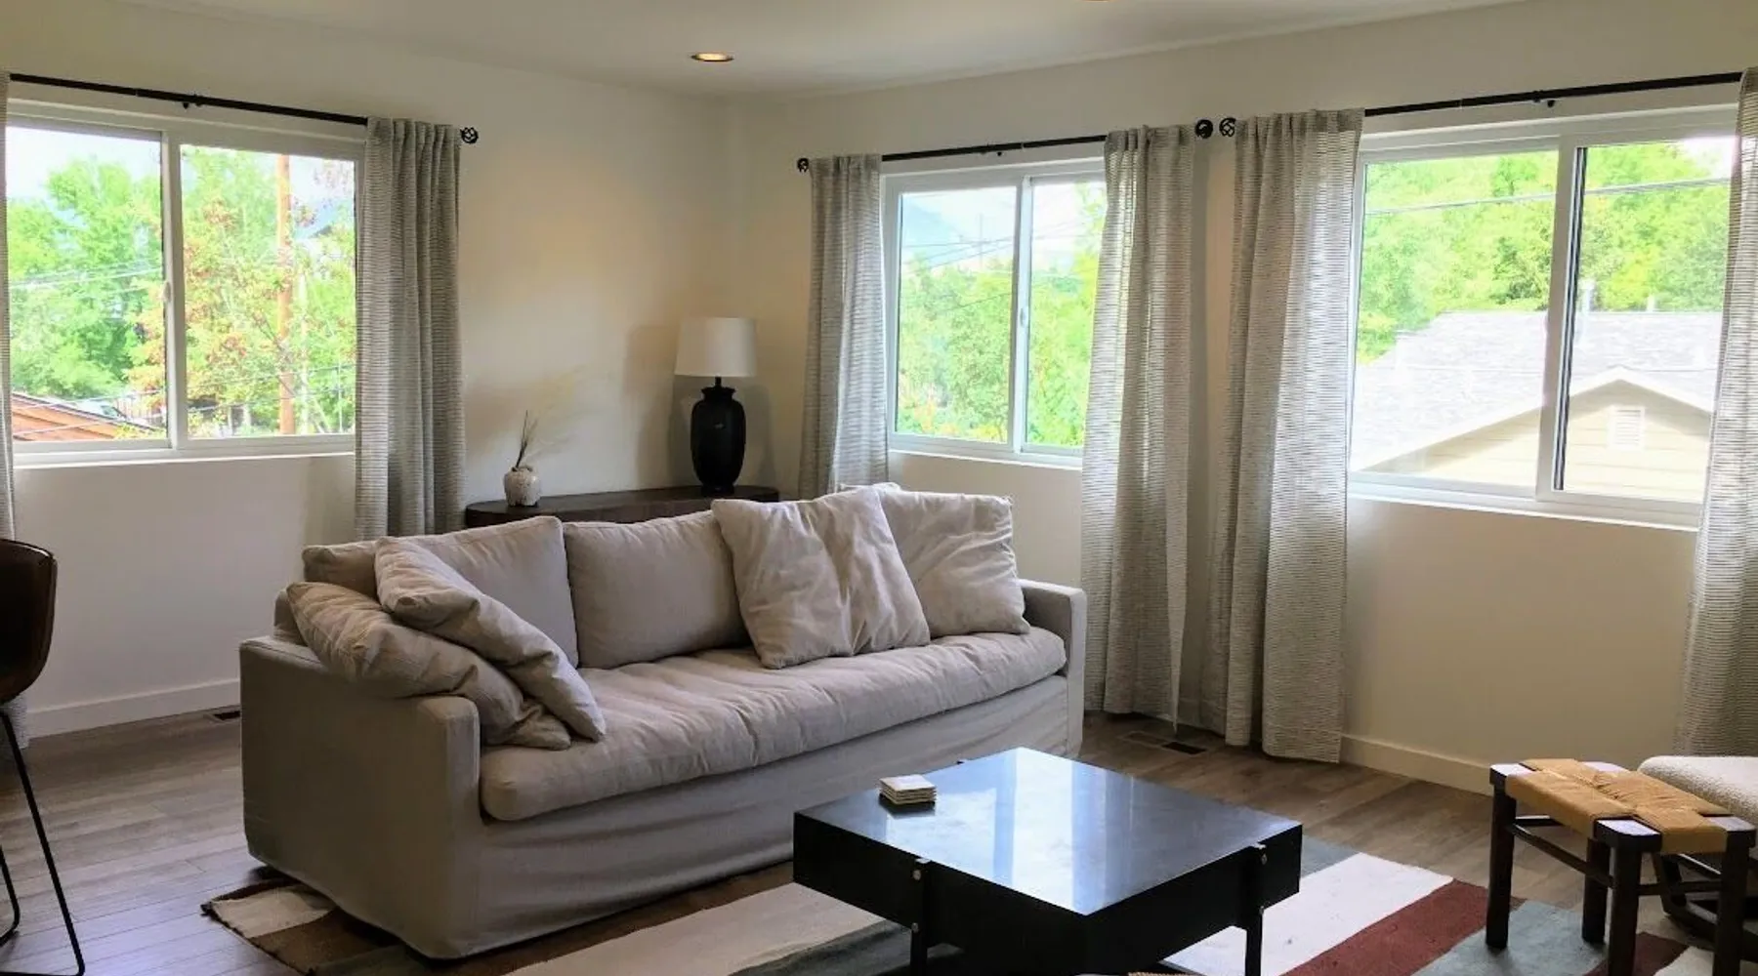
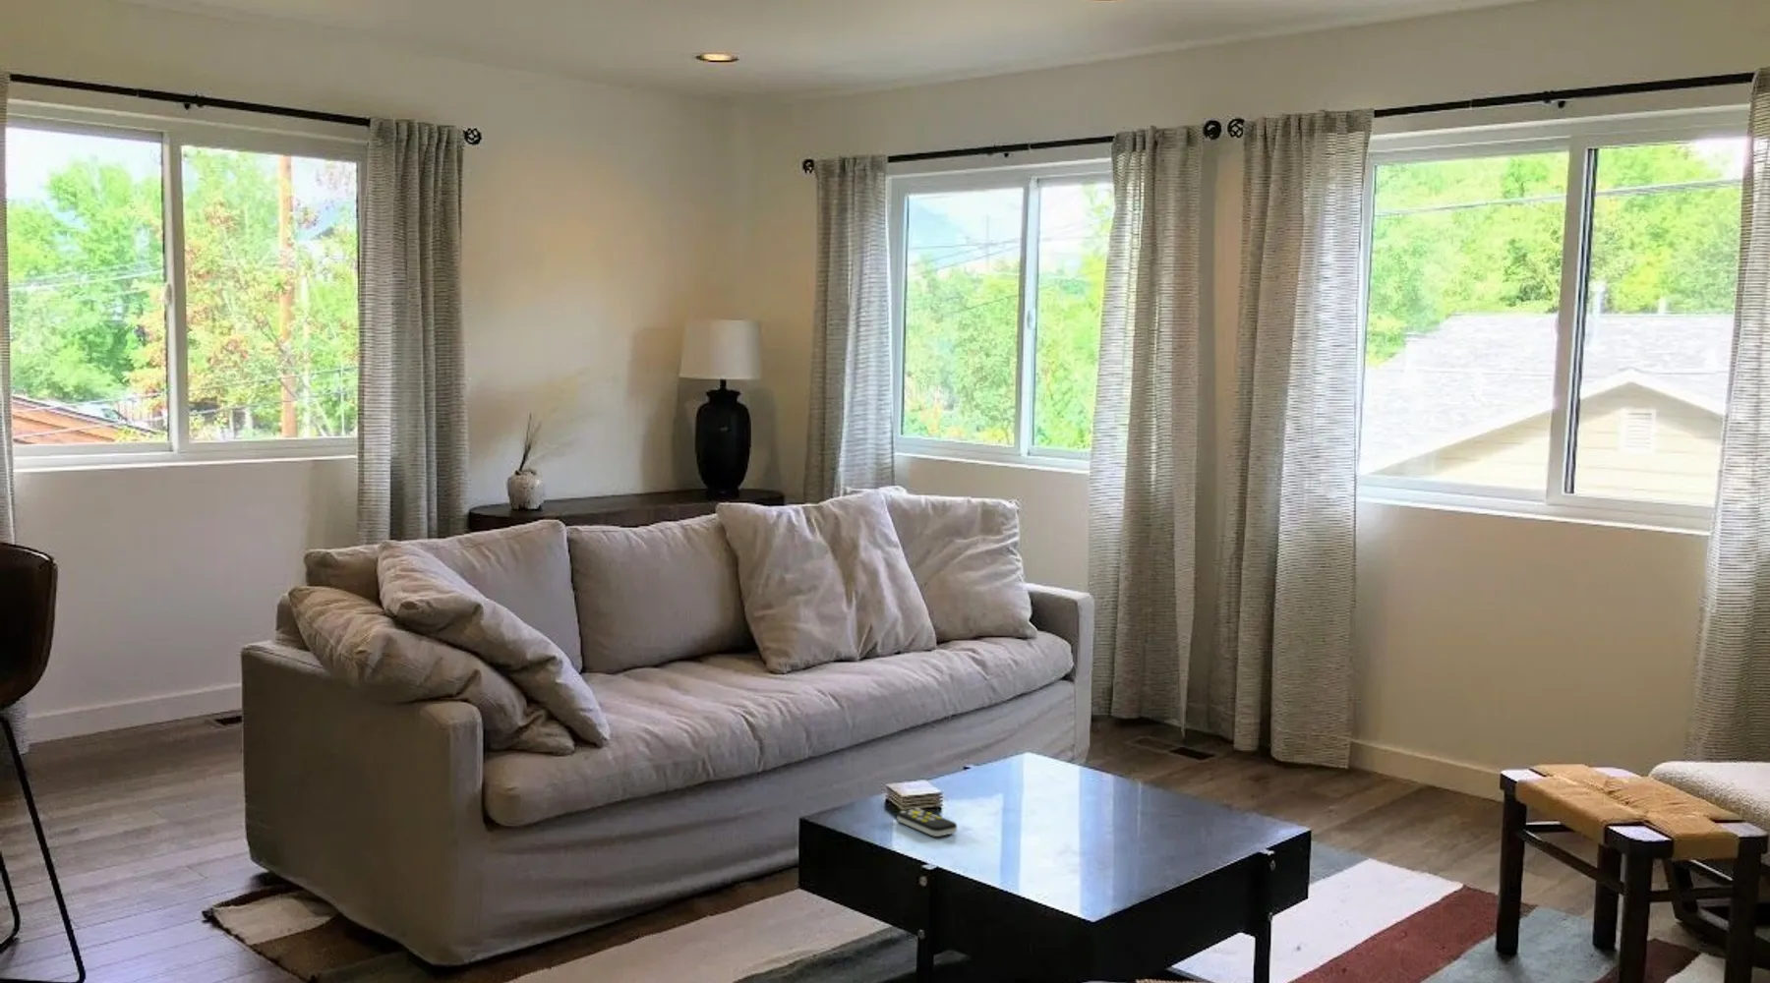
+ remote control [897,807,958,838]
